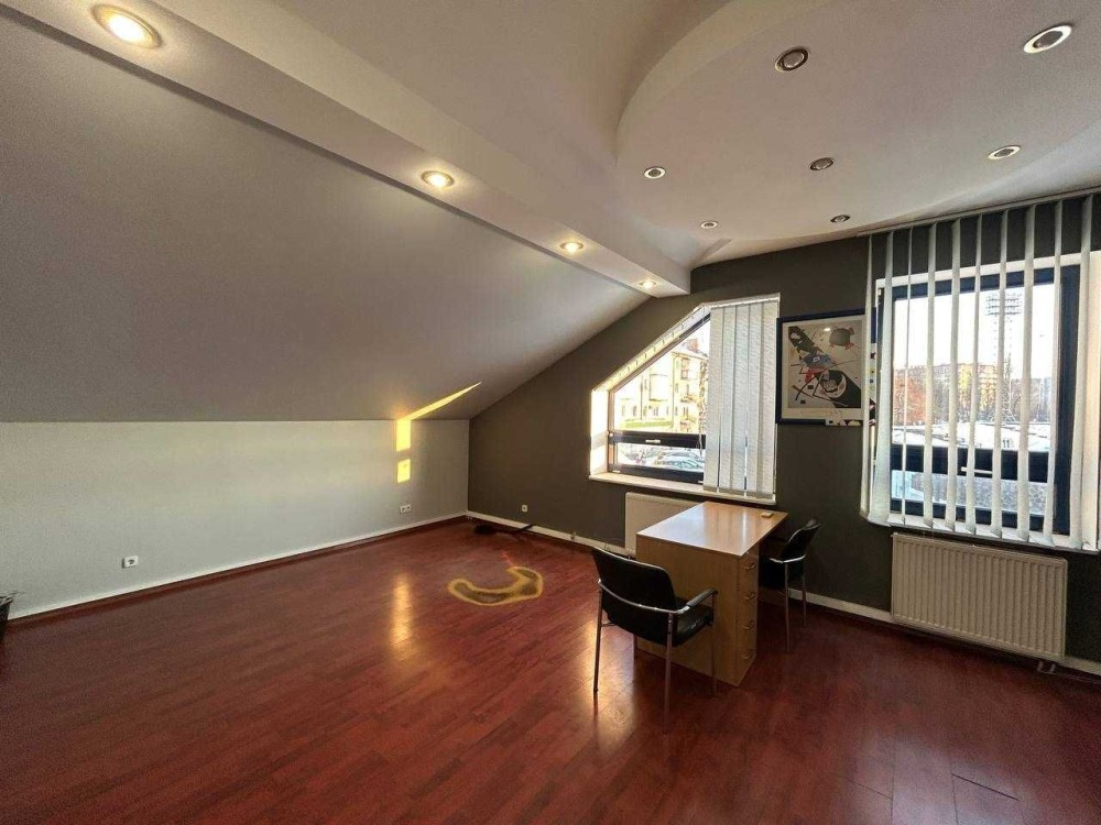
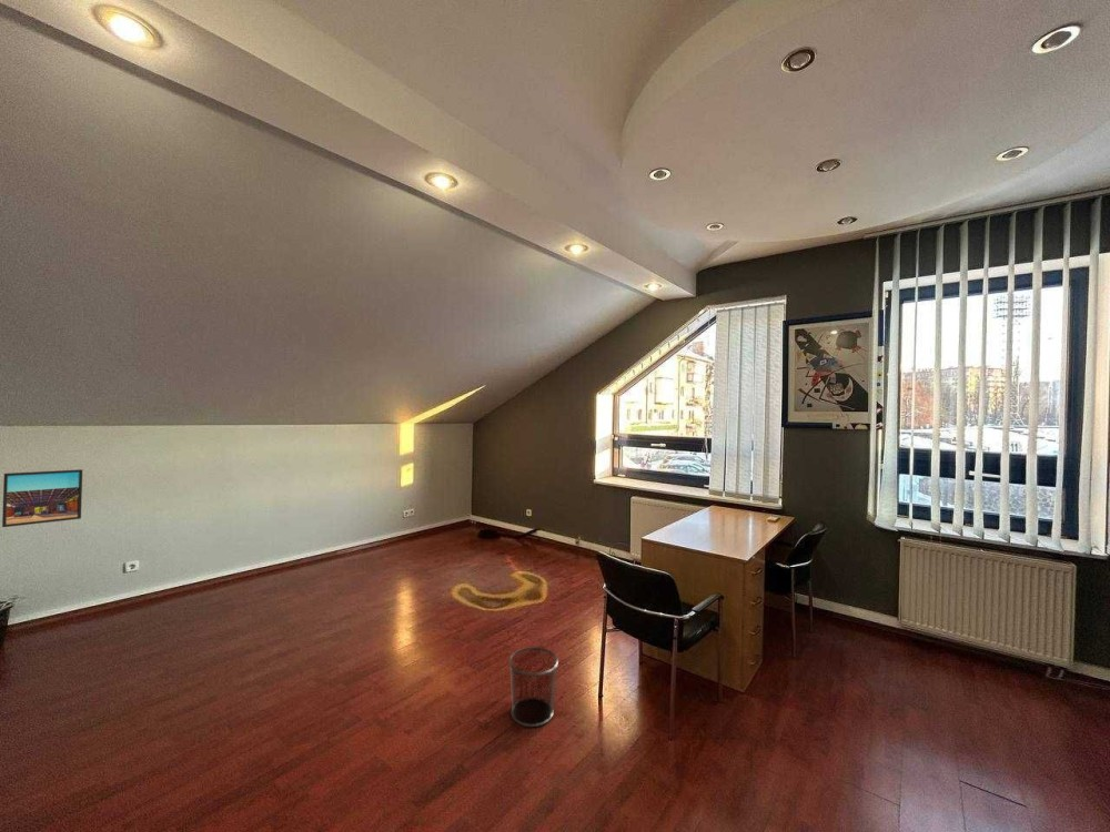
+ waste bin [507,646,559,728]
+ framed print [1,468,83,528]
